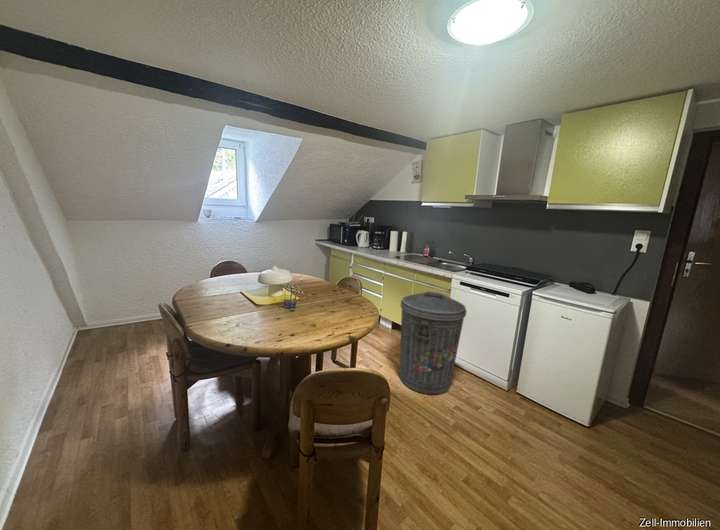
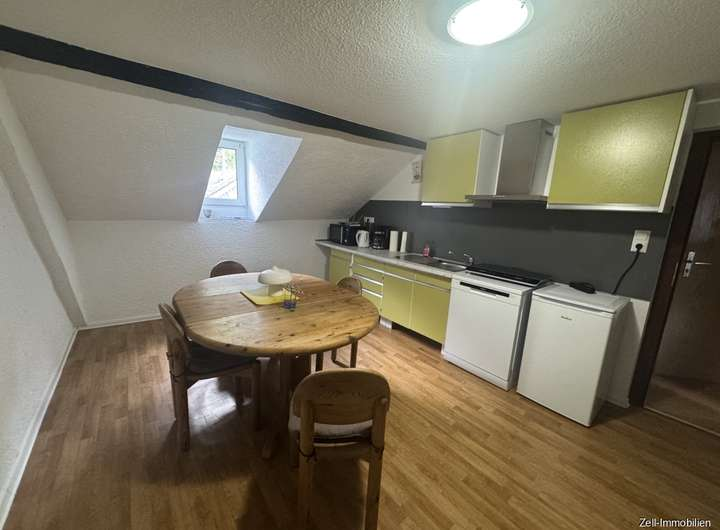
- trash can [399,290,467,395]
